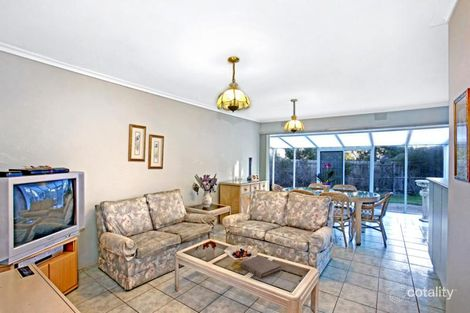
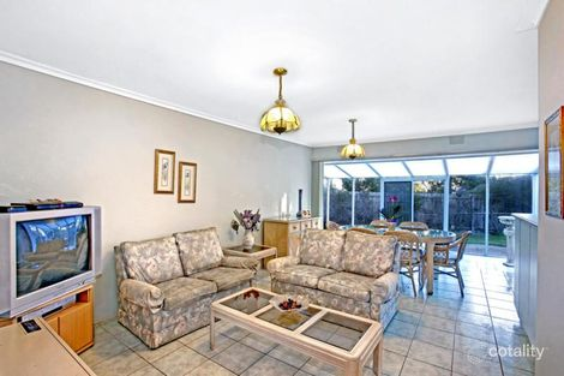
- book [239,255,282,279]
